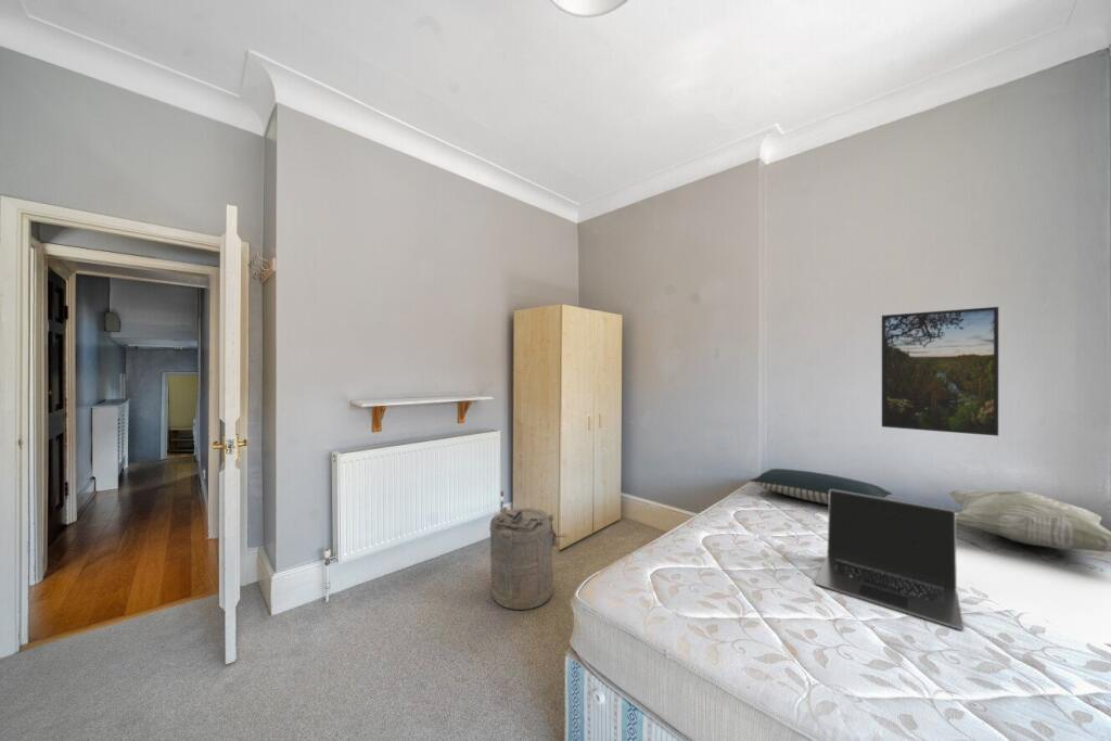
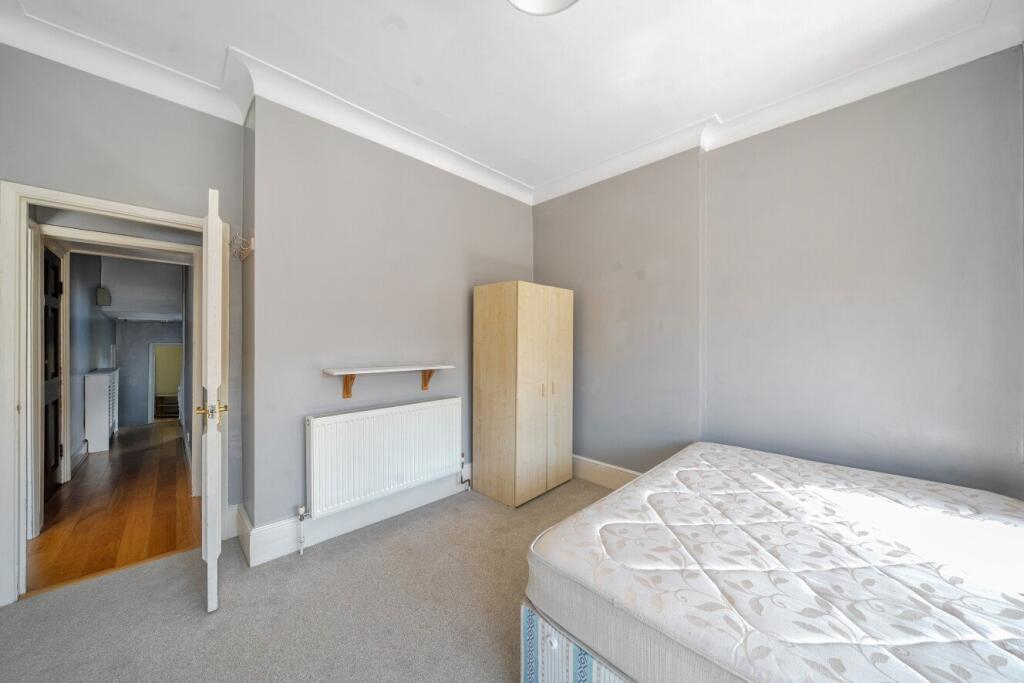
- laptop [814,489,965,630]
- decorative pillow [947,489,1111,553]
- laundry hamper [488,506,567,611]
- pillow [750,468,893,506]
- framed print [881,306,999,437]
